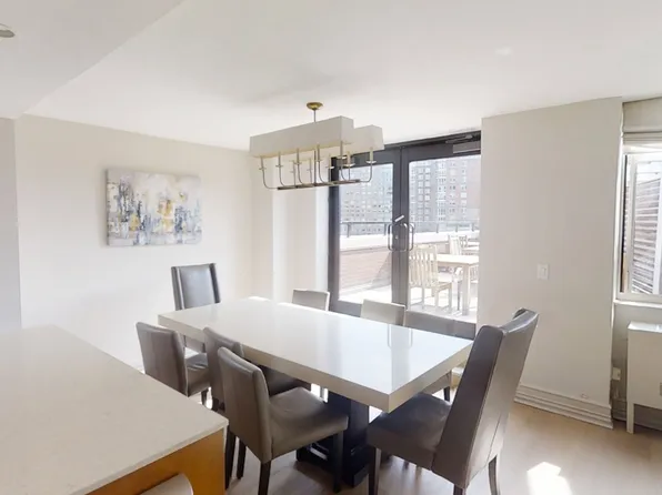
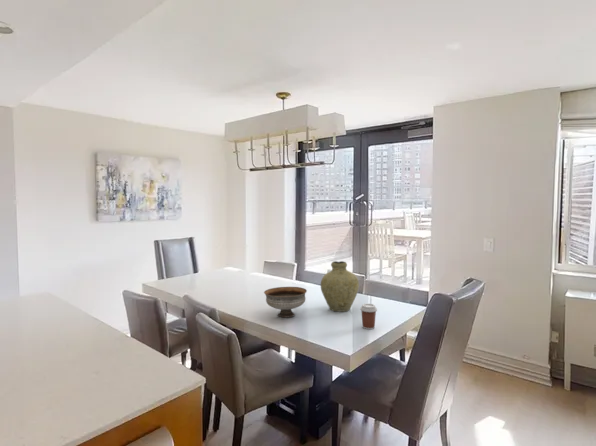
+ bowl [263,286,308,318]
+ vase [320,260,360,313]
+ coffee cup [359,303,378,330]
